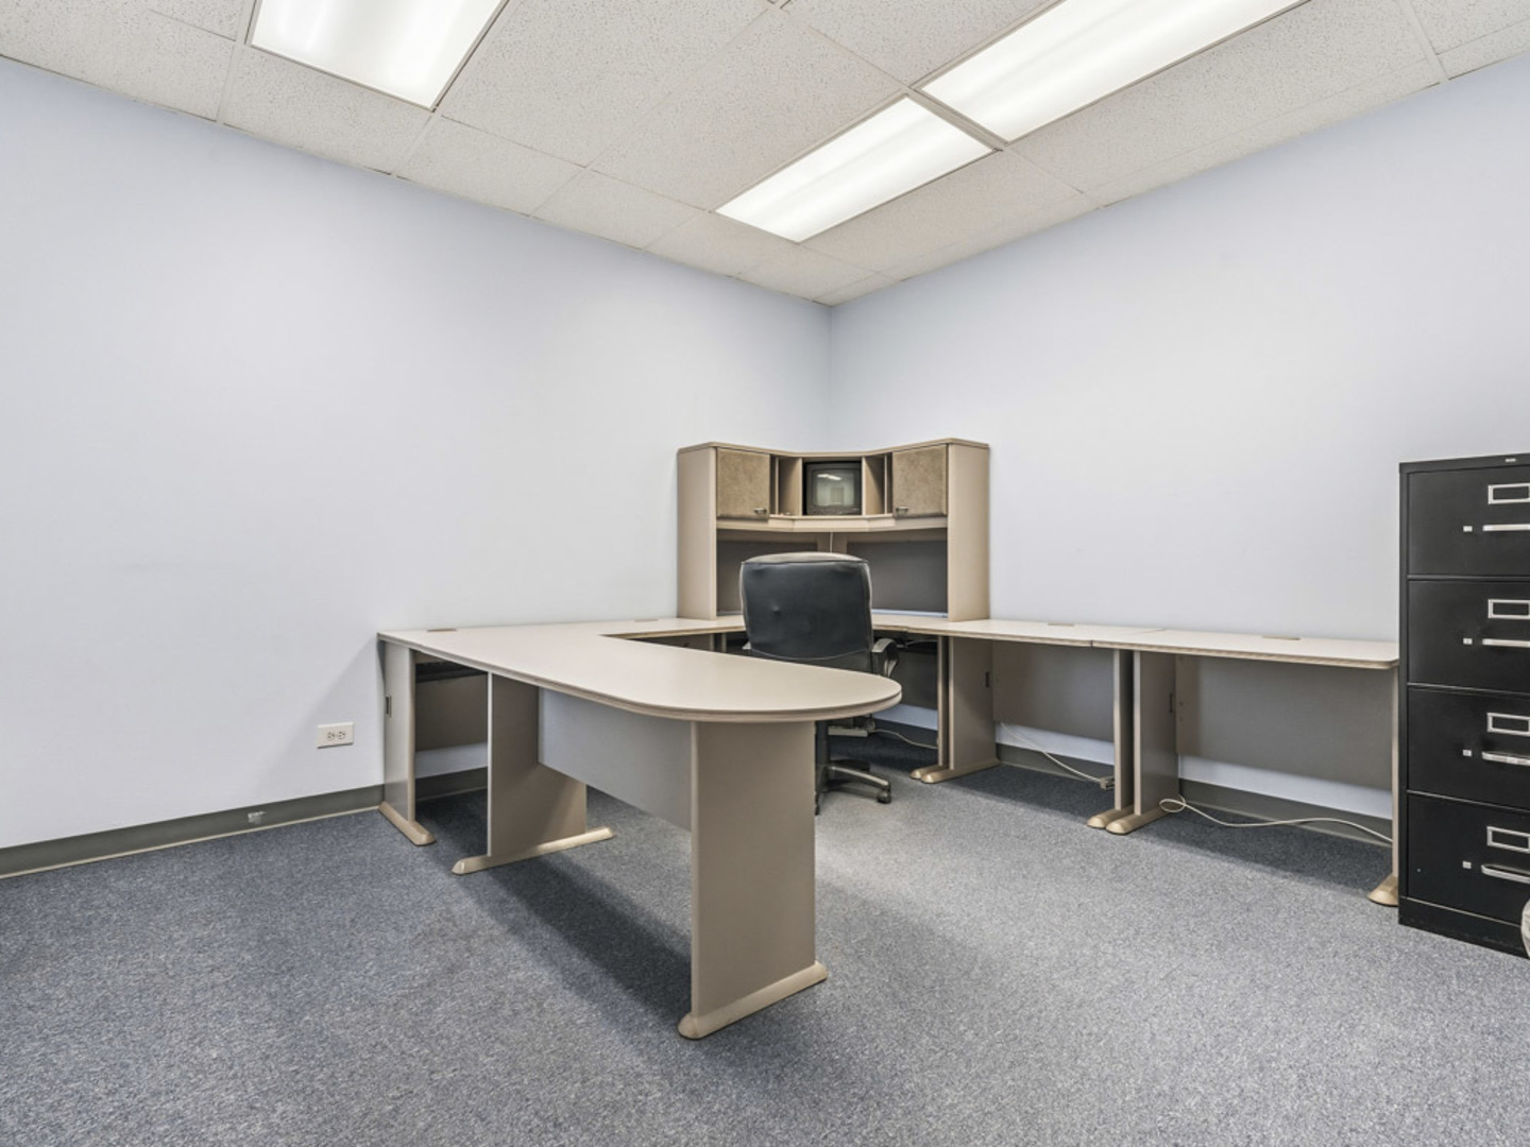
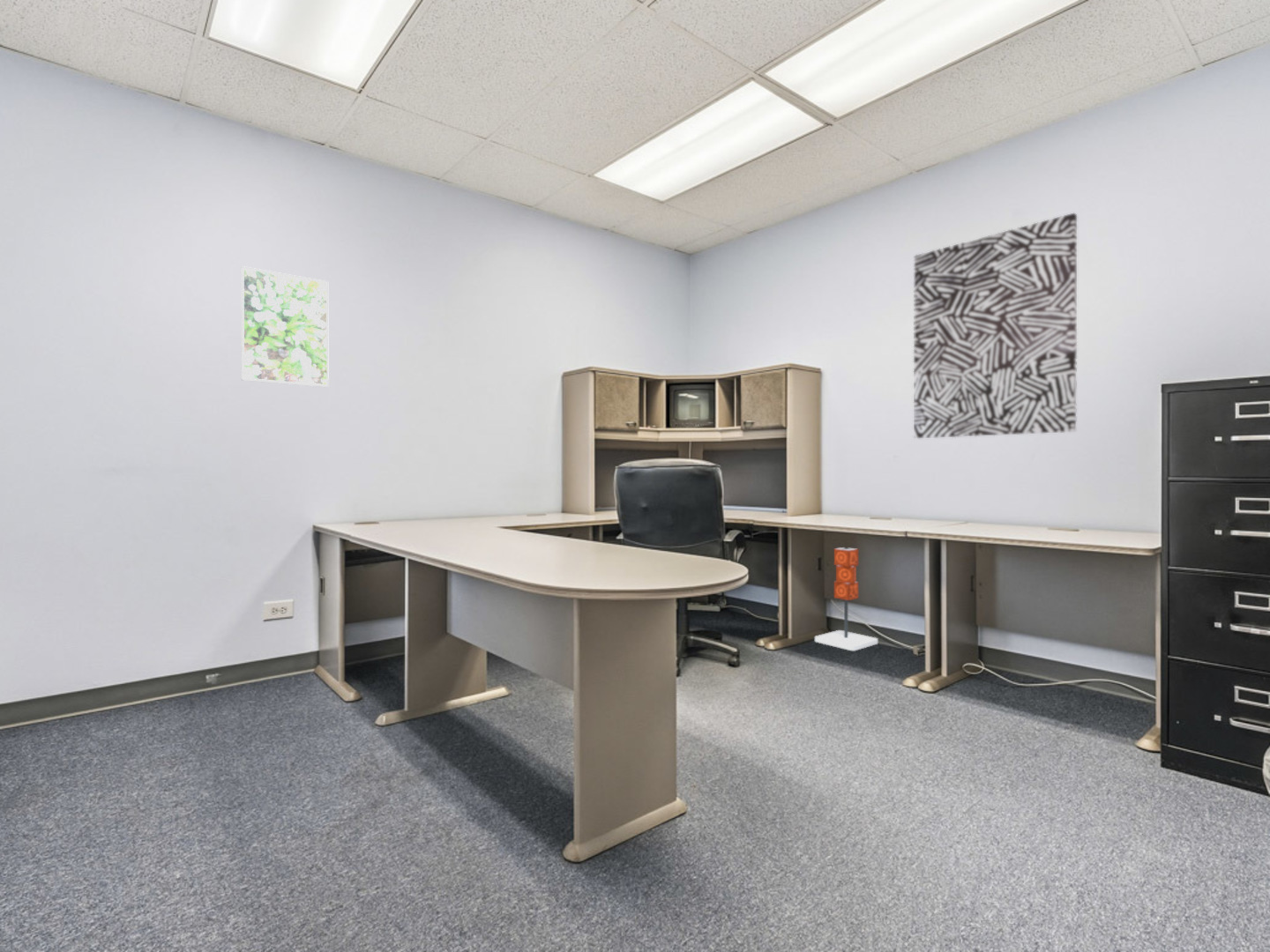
+ speaker [814,547,878,651]
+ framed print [240,265,330,388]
+ wall art [913,212,1078,439]
